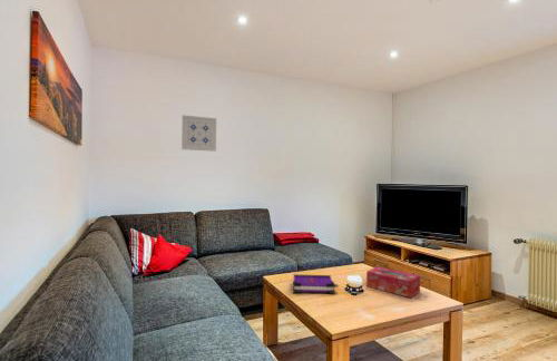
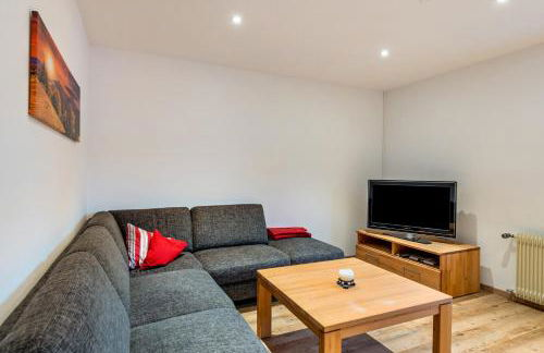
- wall art [180,114,217,153]
- board game [292,273,339,295]
- tissue box [365,265,421,299]
